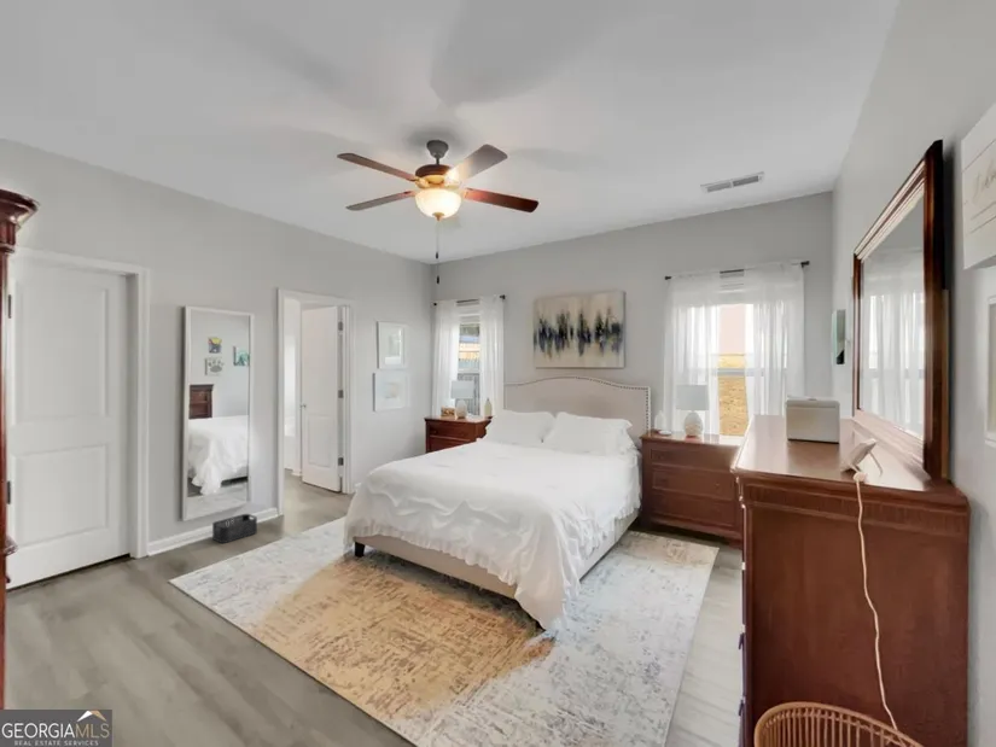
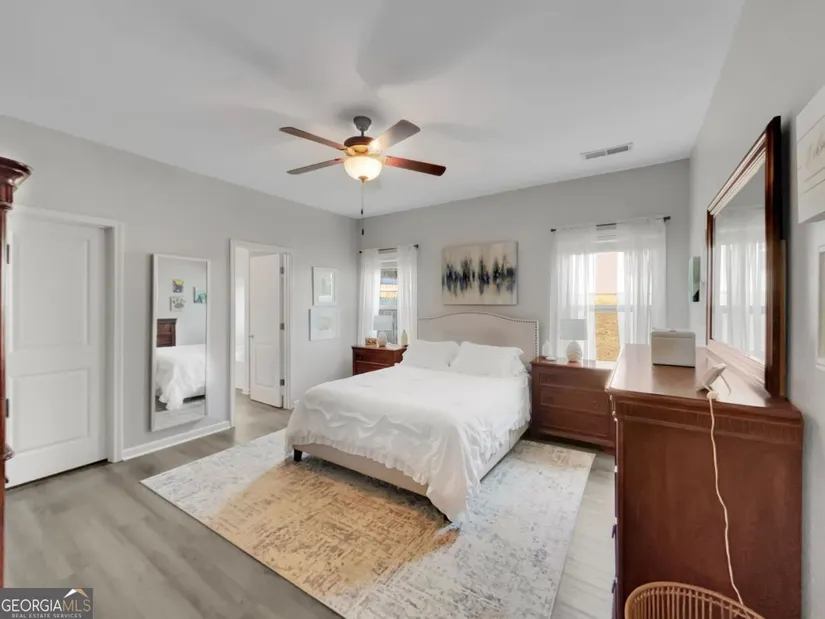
- storage bin [211,513,258,544]
